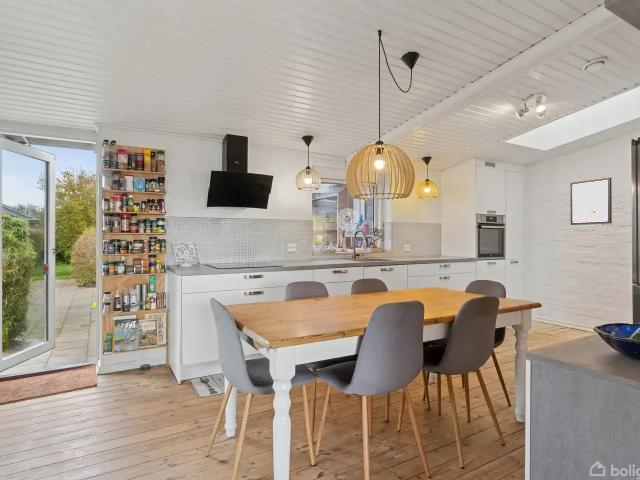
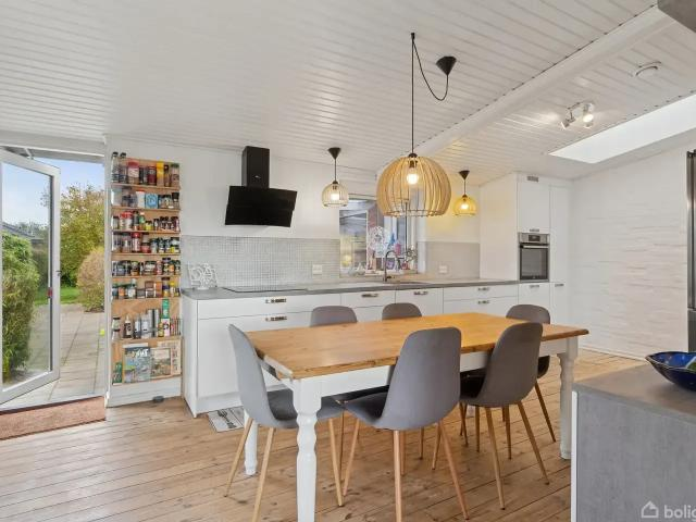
- wall art [569,177,613,226]
